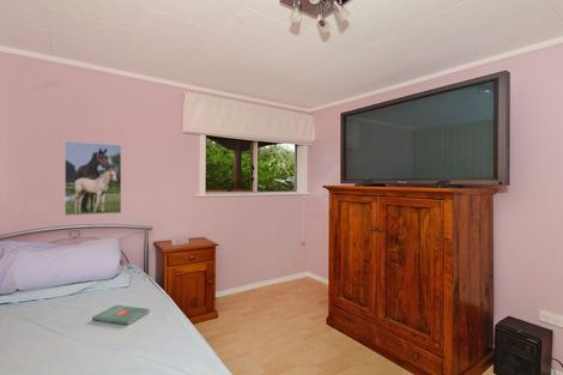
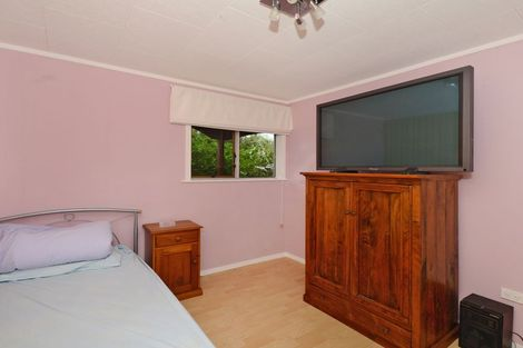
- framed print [63,140,122,217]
- book [91,304,150,326]
